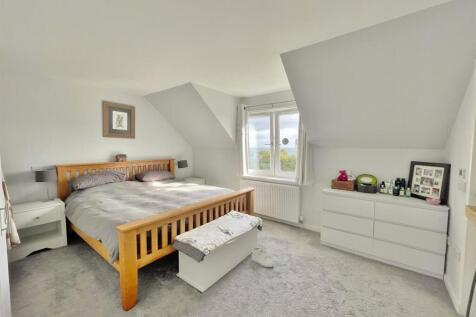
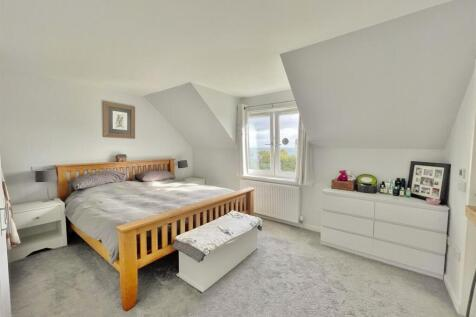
- sneaker [251,247,275,268]
